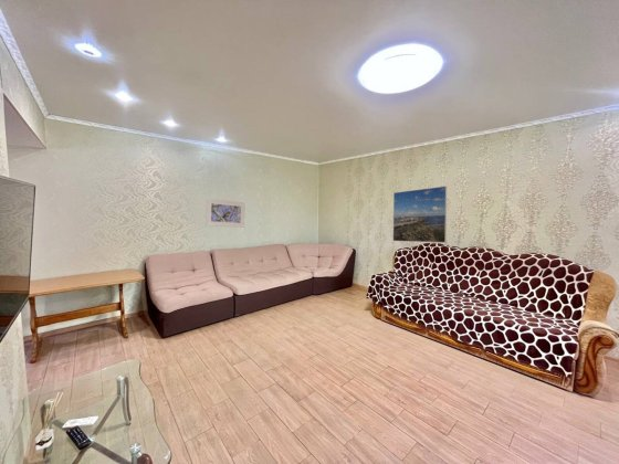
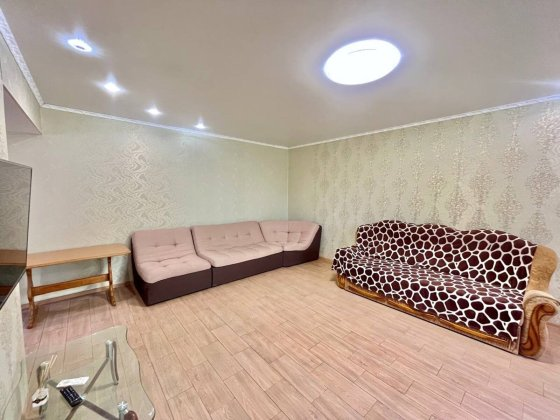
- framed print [392,186,448,243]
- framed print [204,198,245,229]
